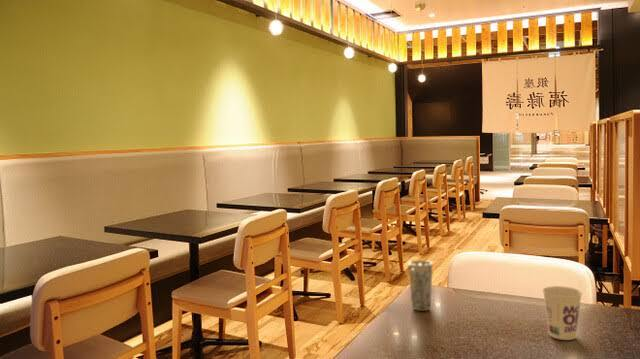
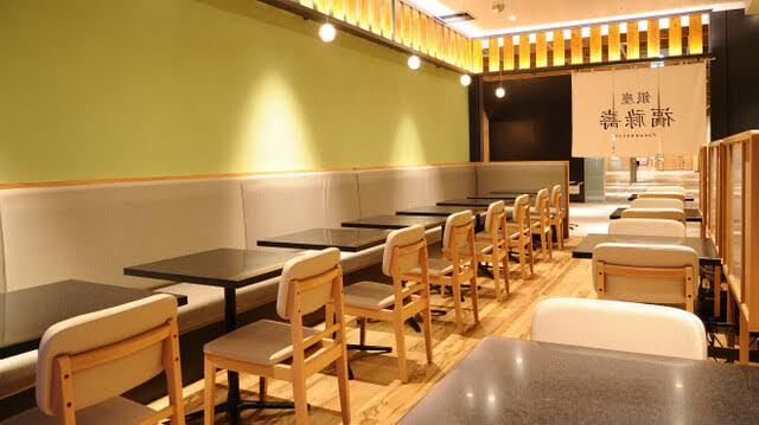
- cup [541,285,583,341]
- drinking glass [407,259,433,312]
